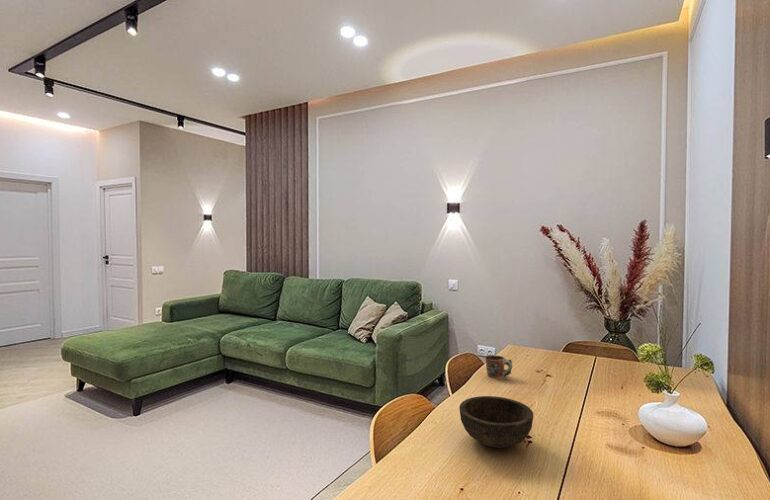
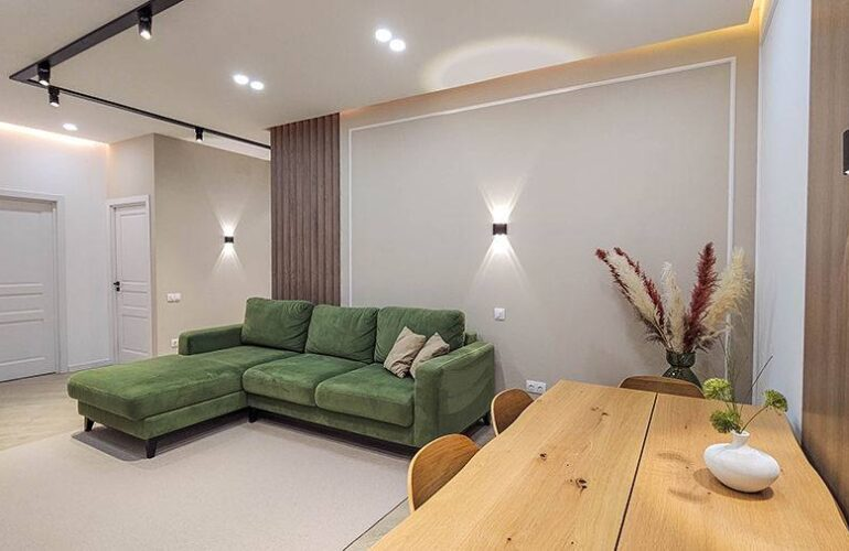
- bowl [458,395,534,449]
- mug [483,354,513,379]
